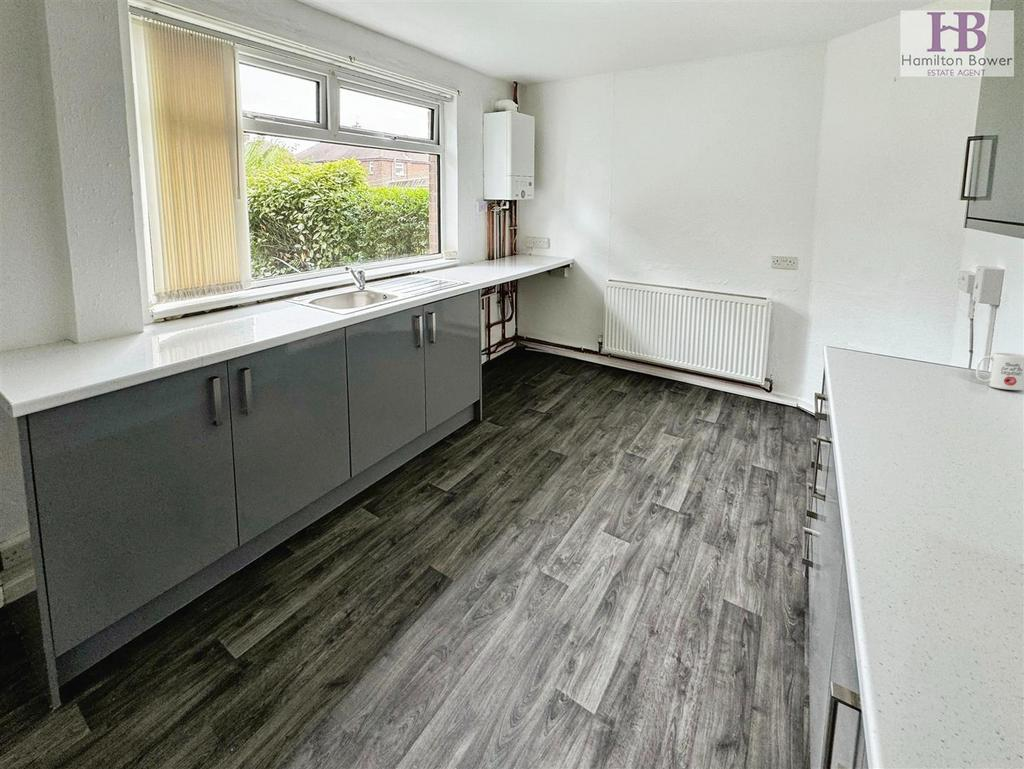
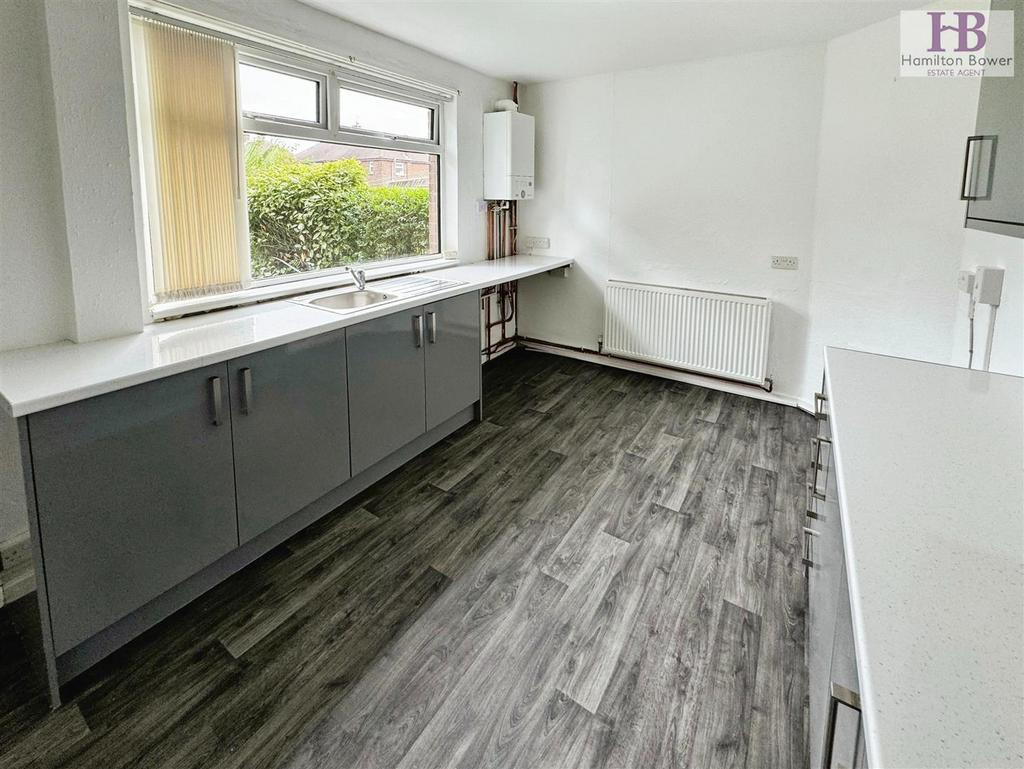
- mug [975,352,1024,391]
